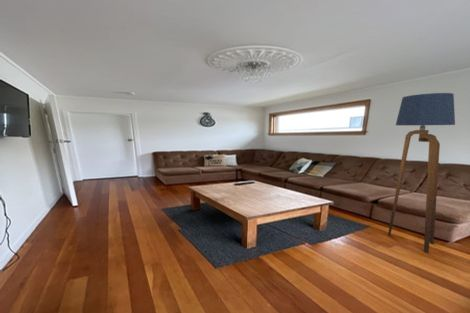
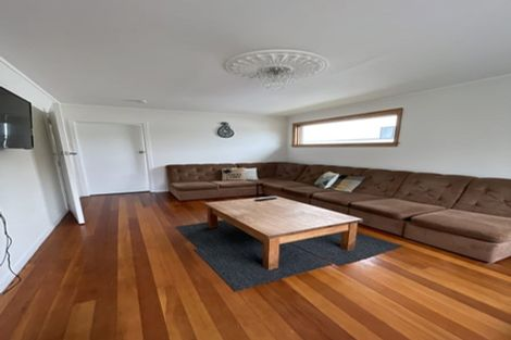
- floor lamp [387,92,456,254]
